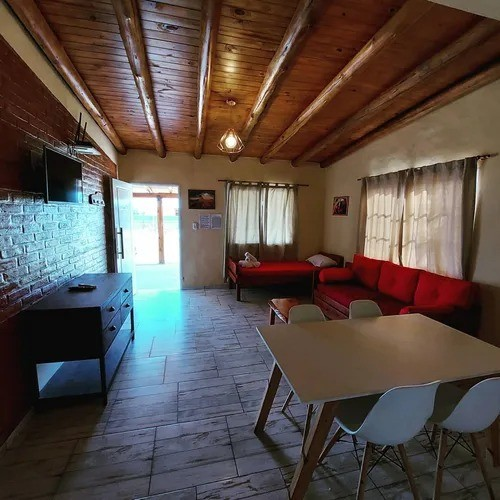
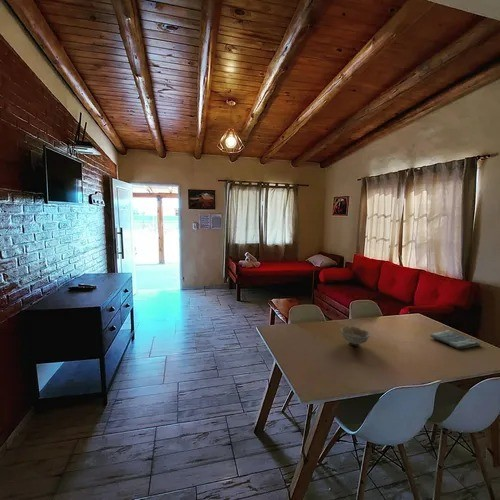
+ bowl [340,325,371,347]
+ dish towel [429,329,481,350]
